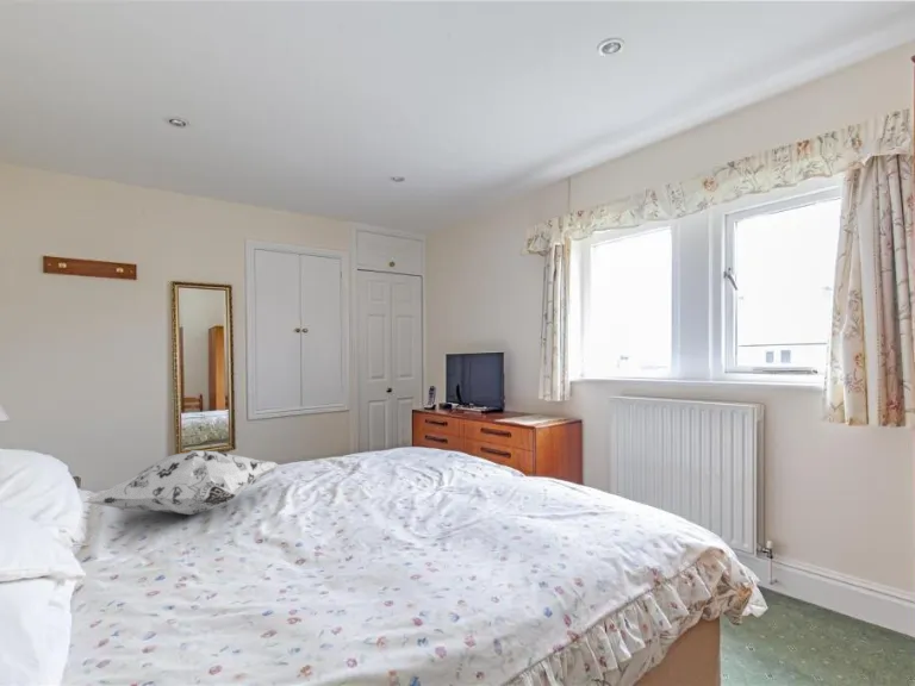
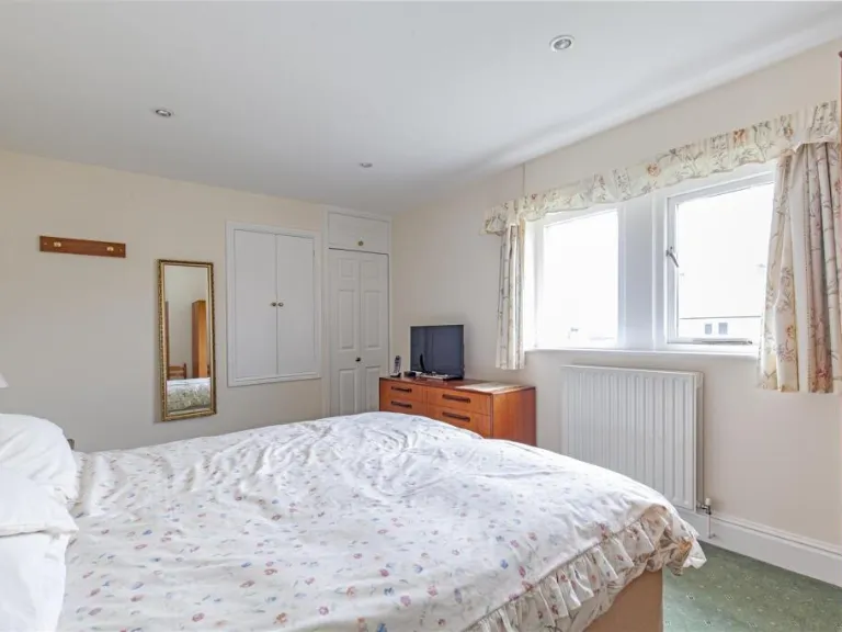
- decorative pillow [83,449,280,516]
